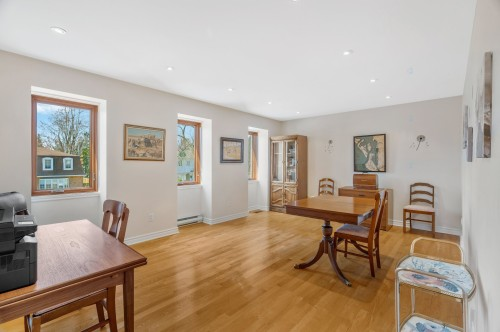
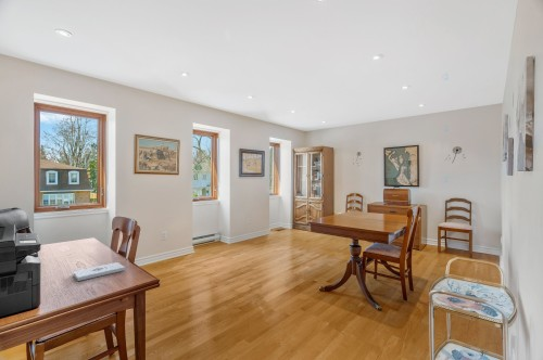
+ notepad [72,261,126,282]
